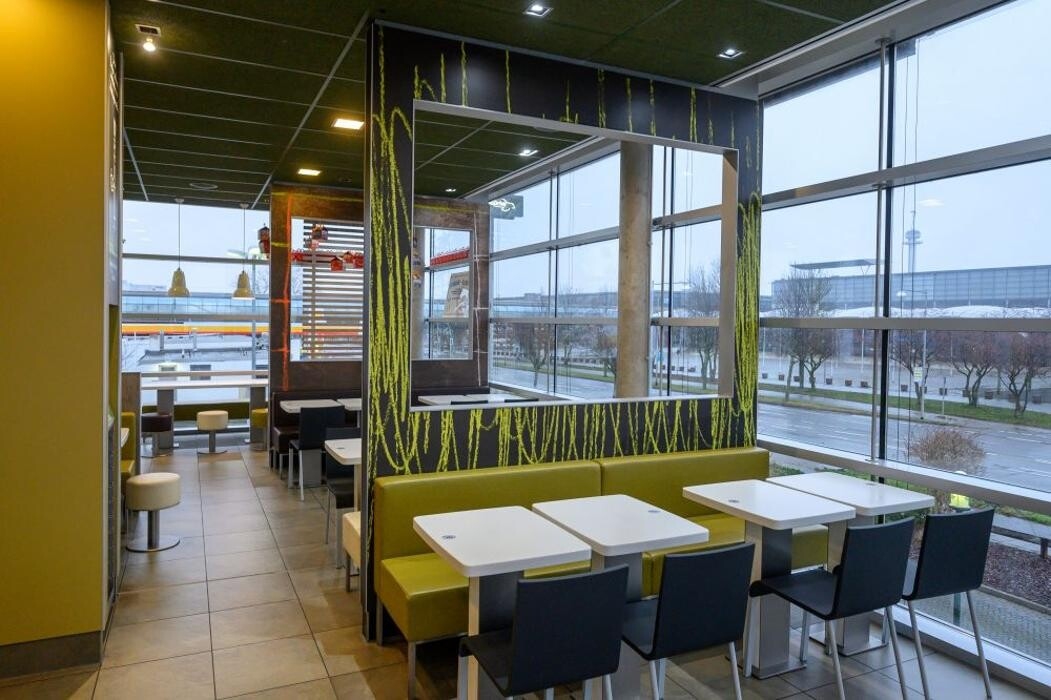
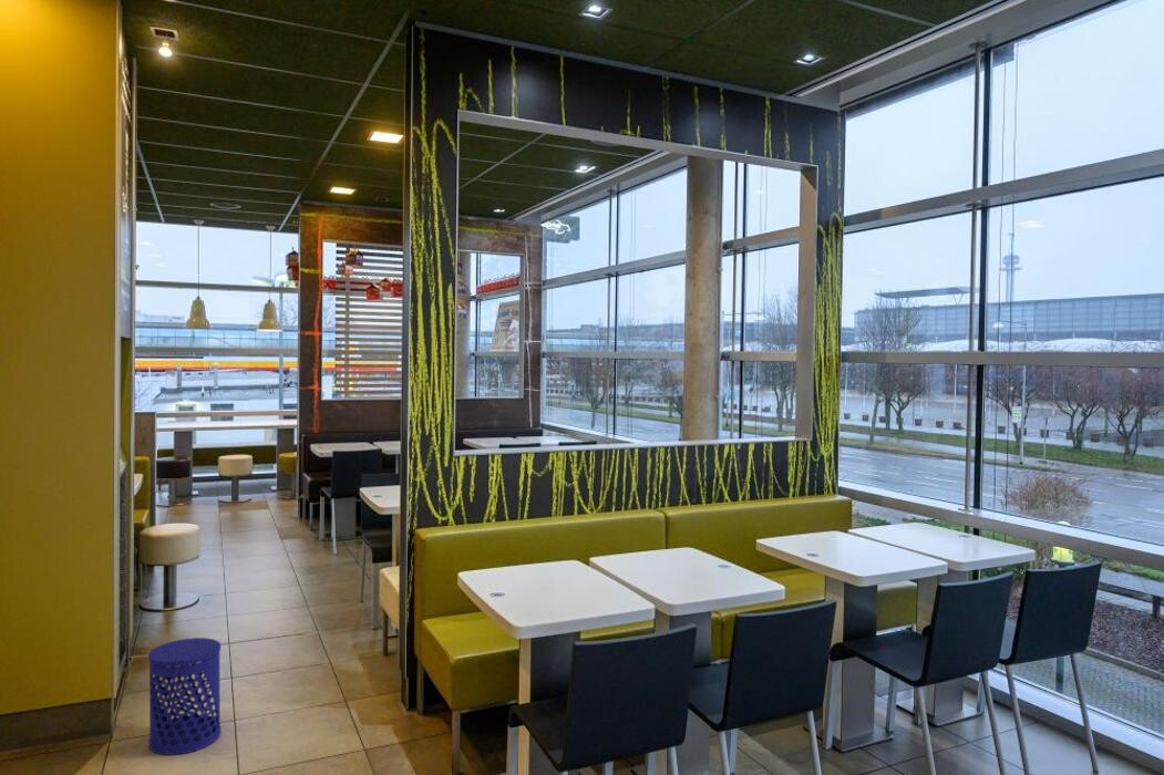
+ waste bin [147,637,222,756]
